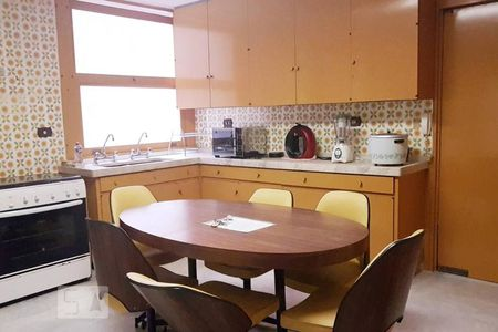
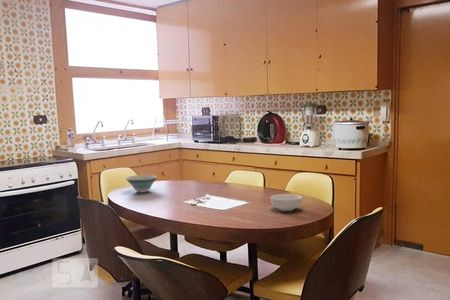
+ bowl [125,174,158,193]
+ cereal bowl [270,193,303,212]
